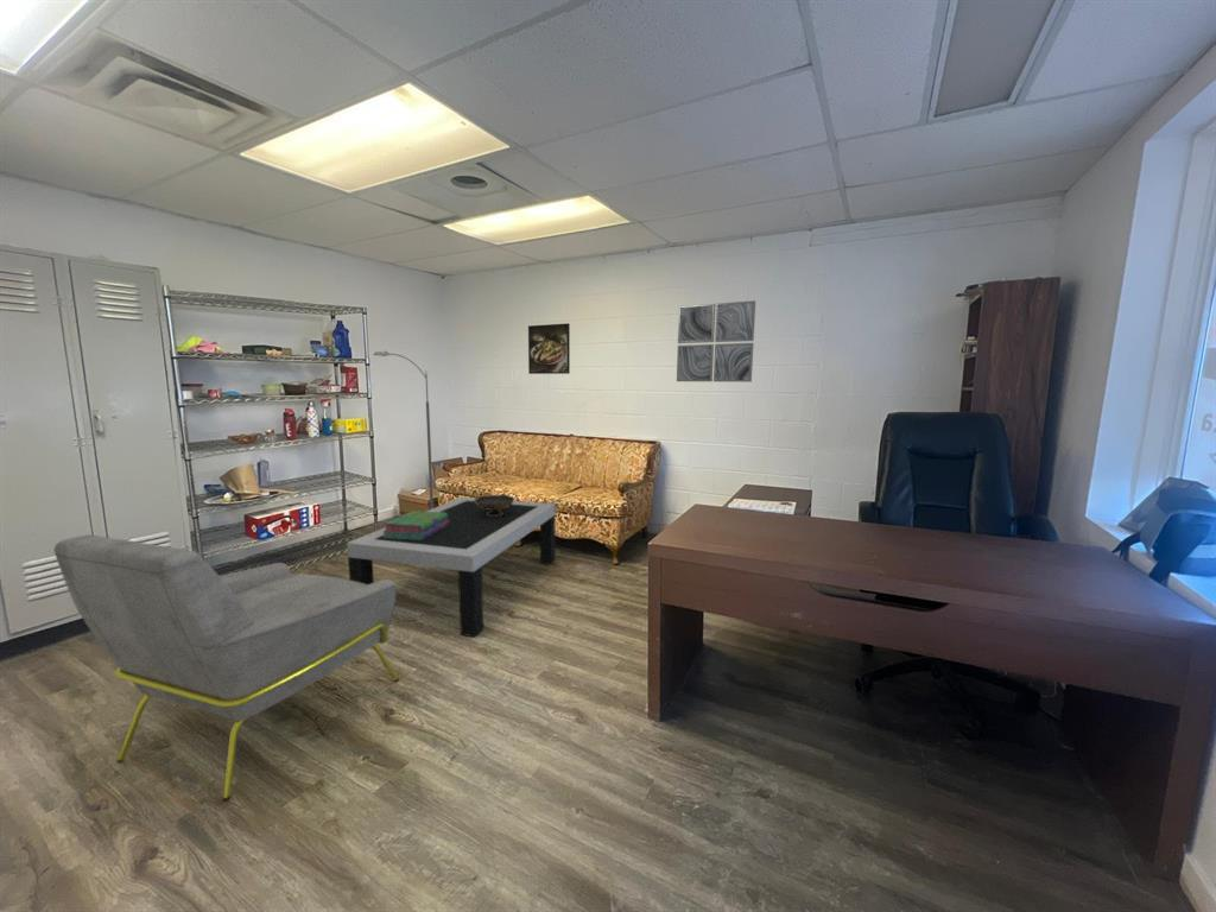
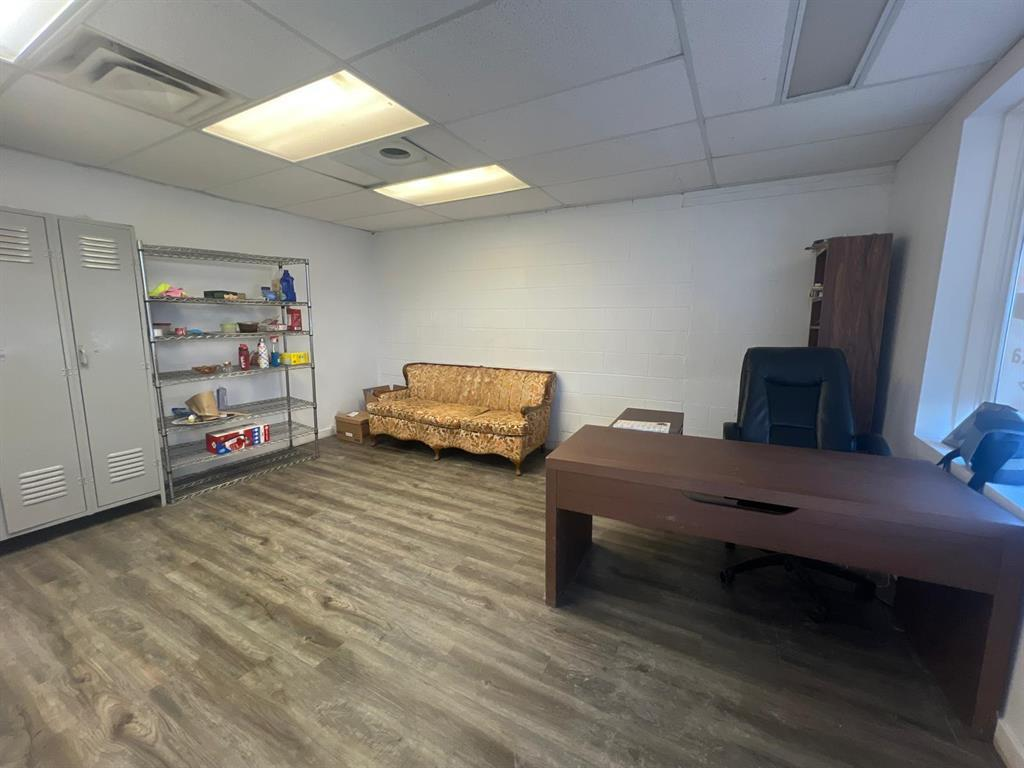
- wall art [676,299,756,384]
- armchair [52,533,400,803]
- decorative bowl [474,493,515,517]
- street lamp [373,350,435,509]
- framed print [527,322,571,375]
- coffee table [346,496,557,638]
- stack of books [382,509,449,540]
